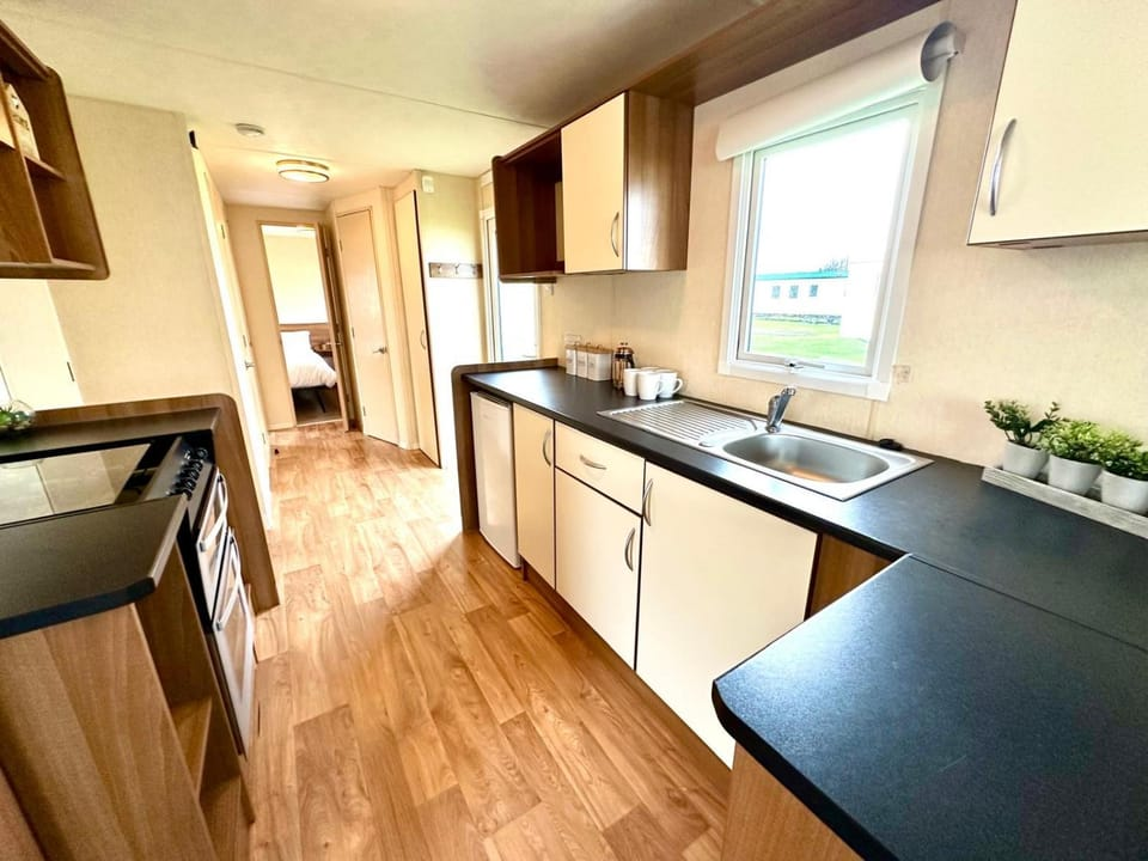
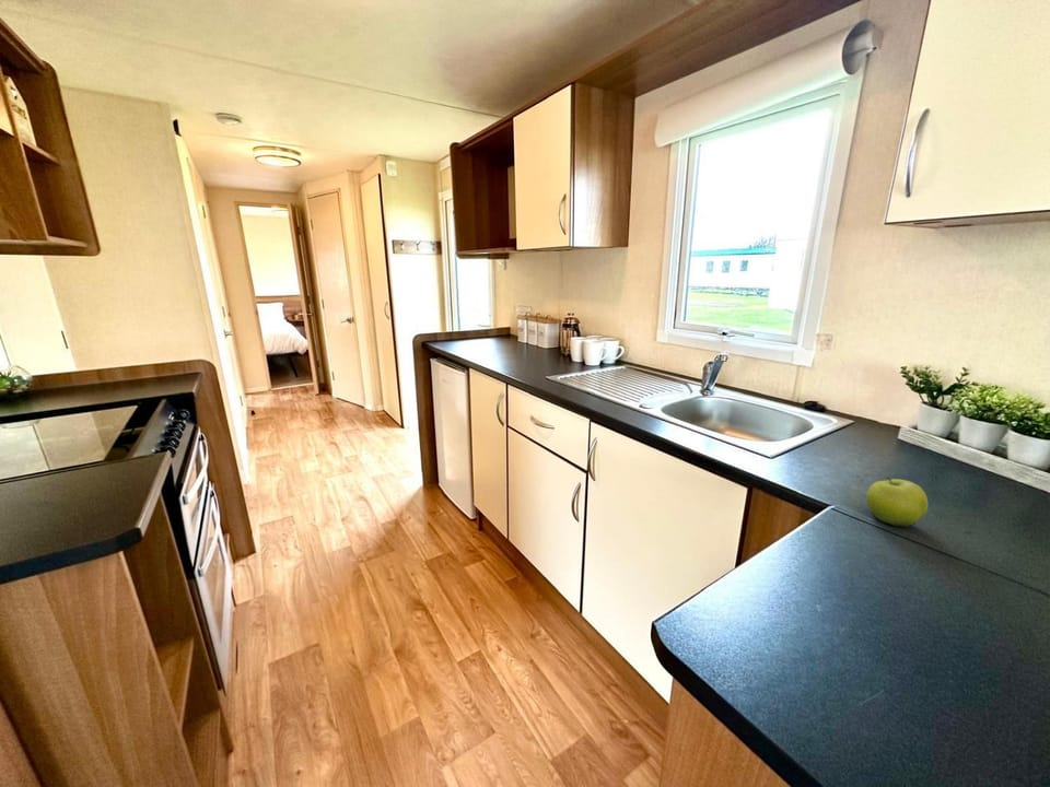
+ fruit [865,475,929,528]
